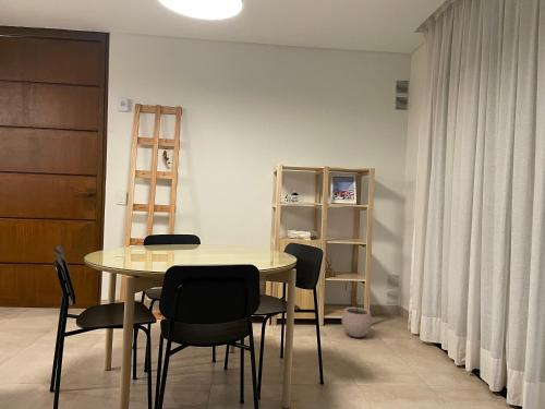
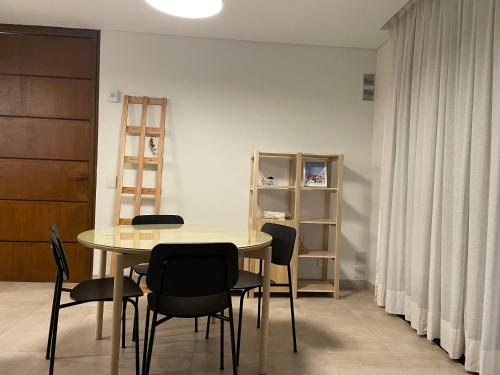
- plant pot [341,299,373,338]
